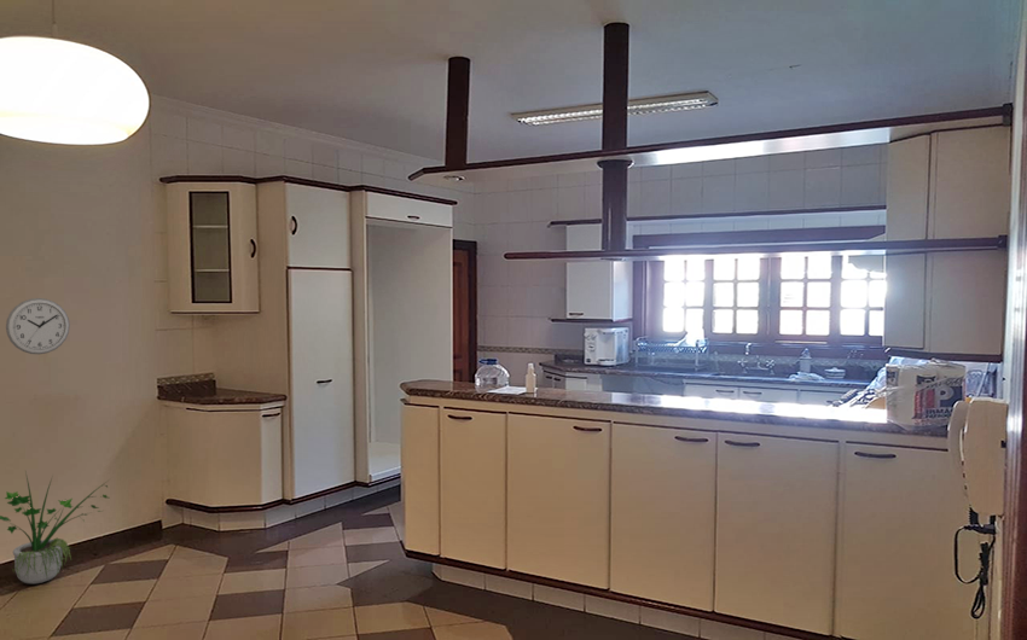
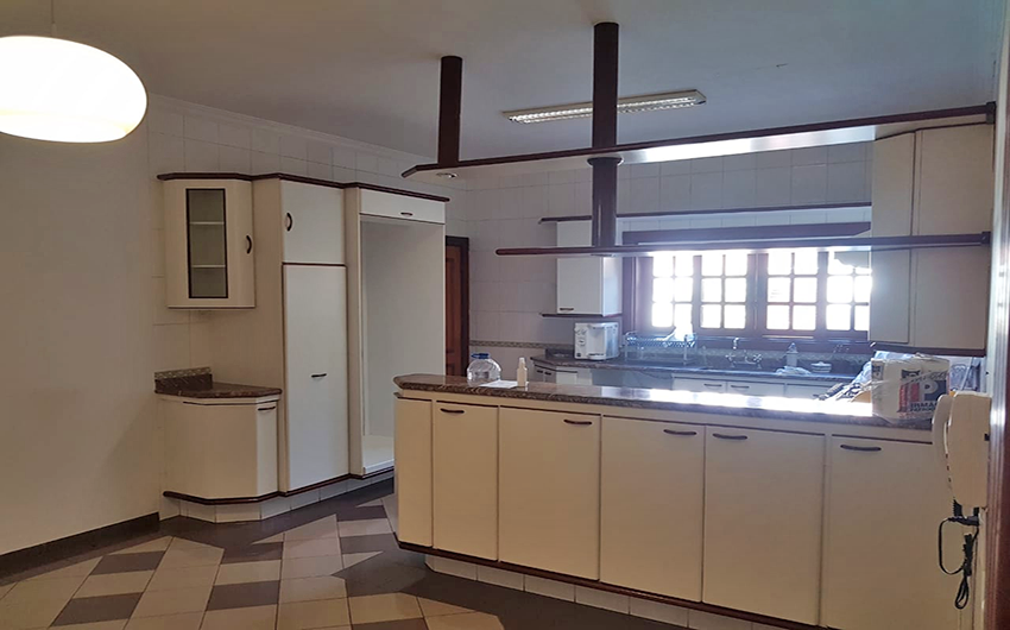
- potted plant [0,471,112,584]
- wall clock [5,297,71,355]
